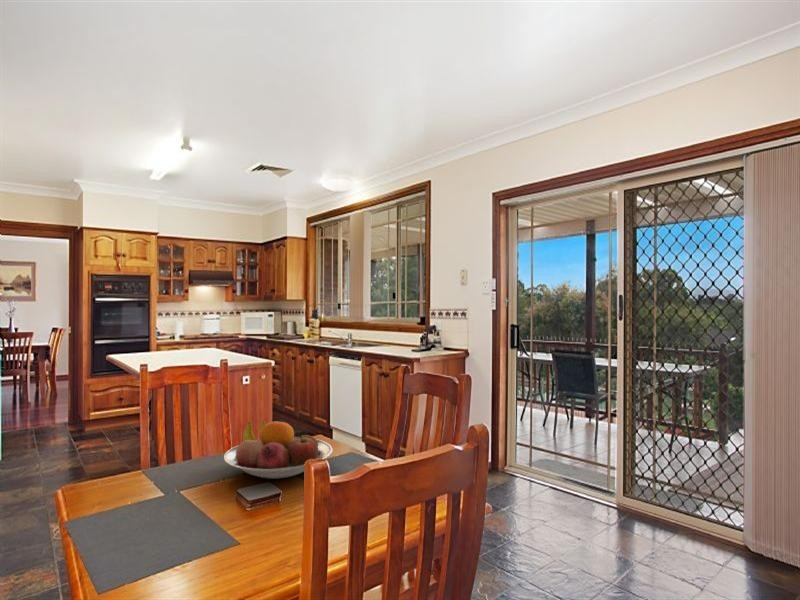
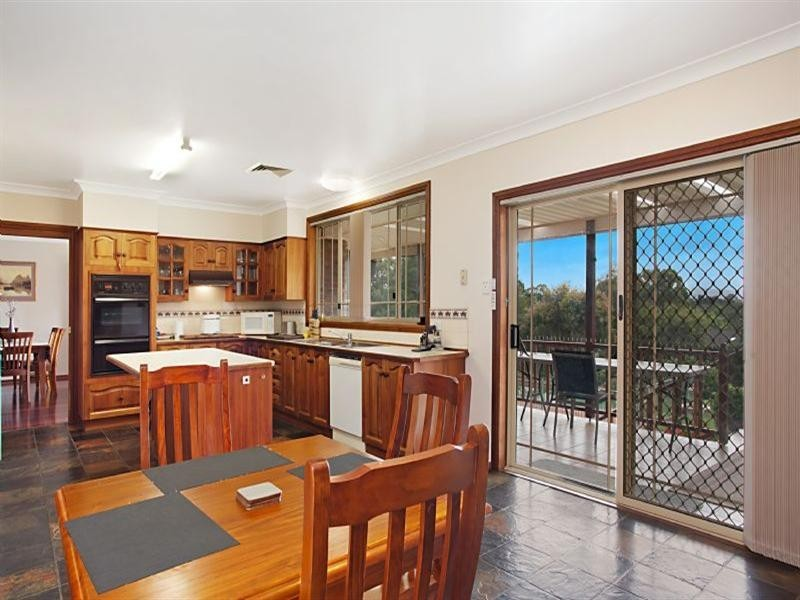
- fruit bowl [223,420,333,480]
